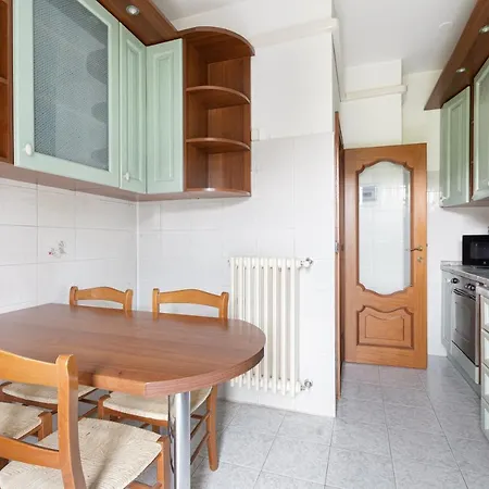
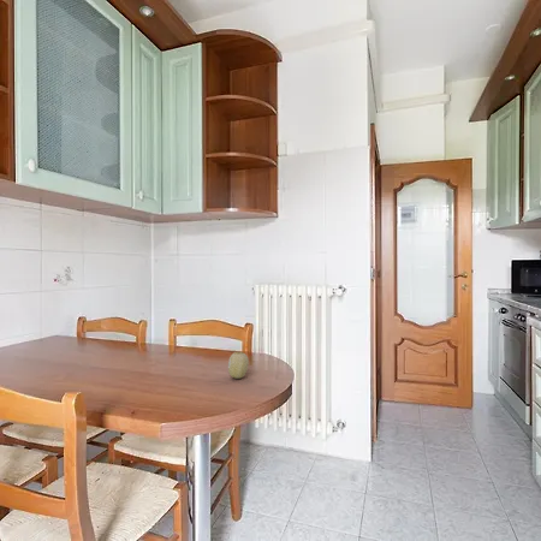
+ fruit [227,351,250,380]
